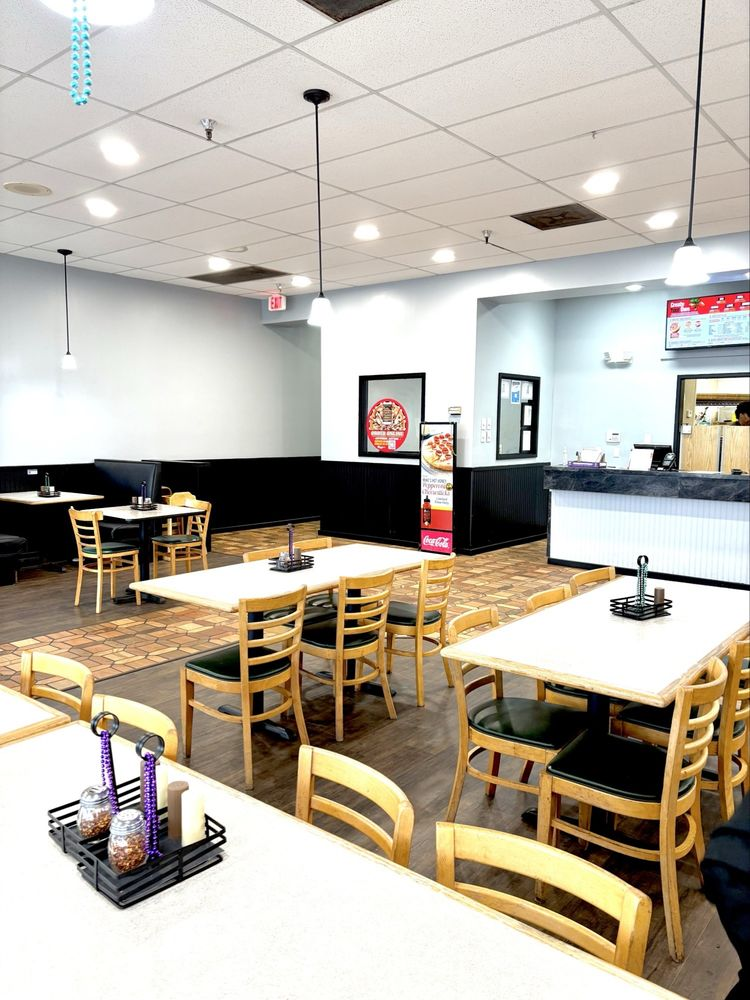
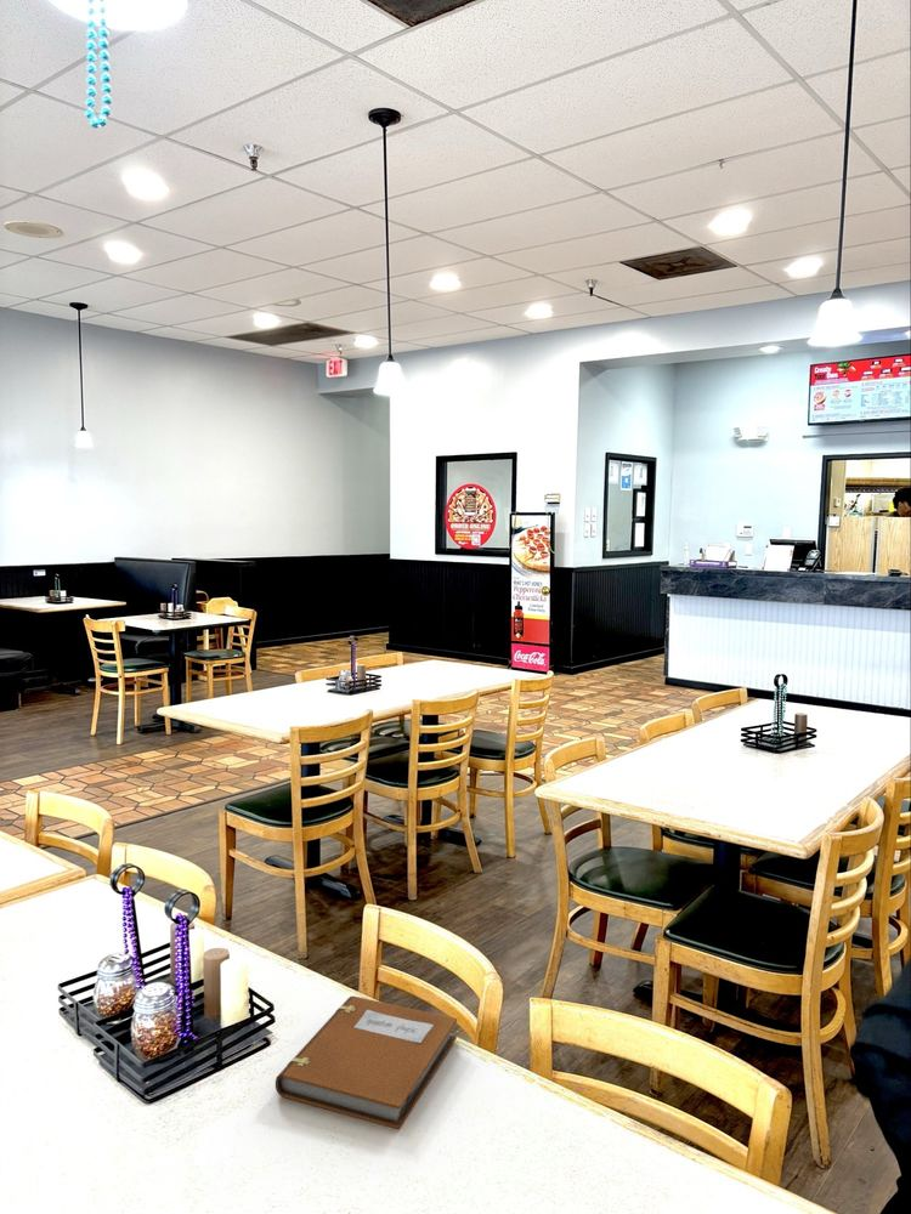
+ notebook [275,995,458,1130]
